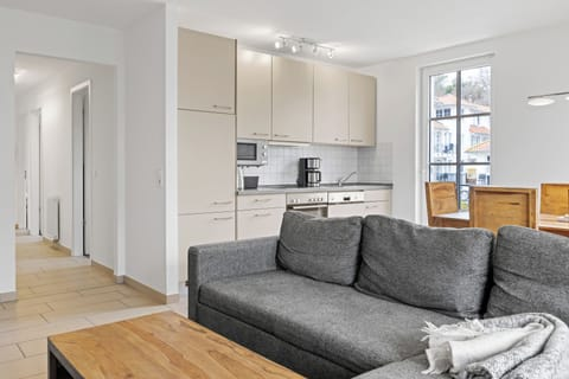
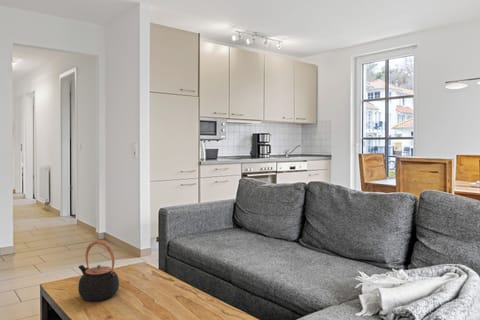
+ teapot [77,240,120,302]
